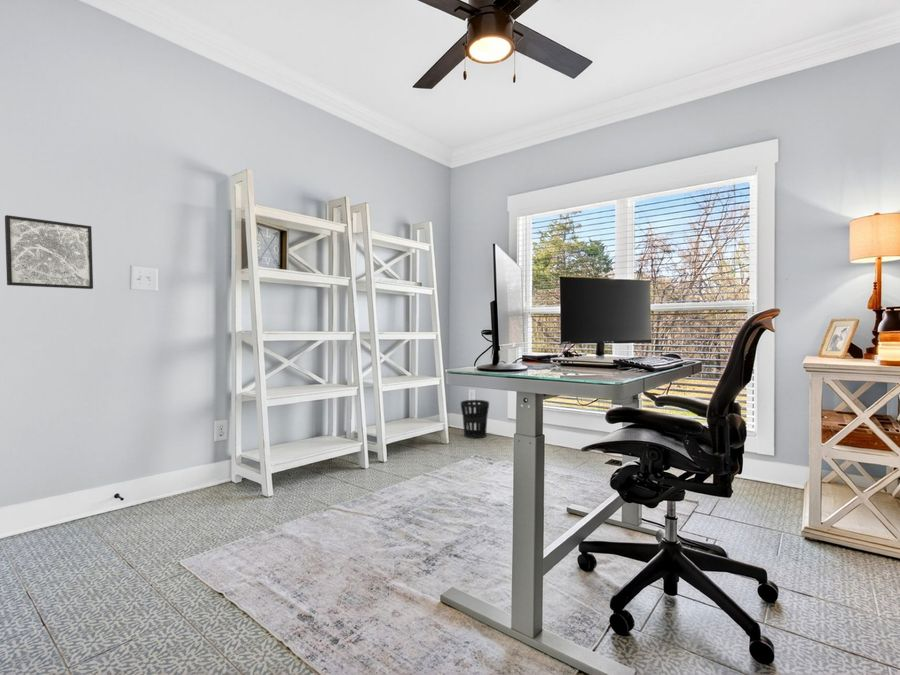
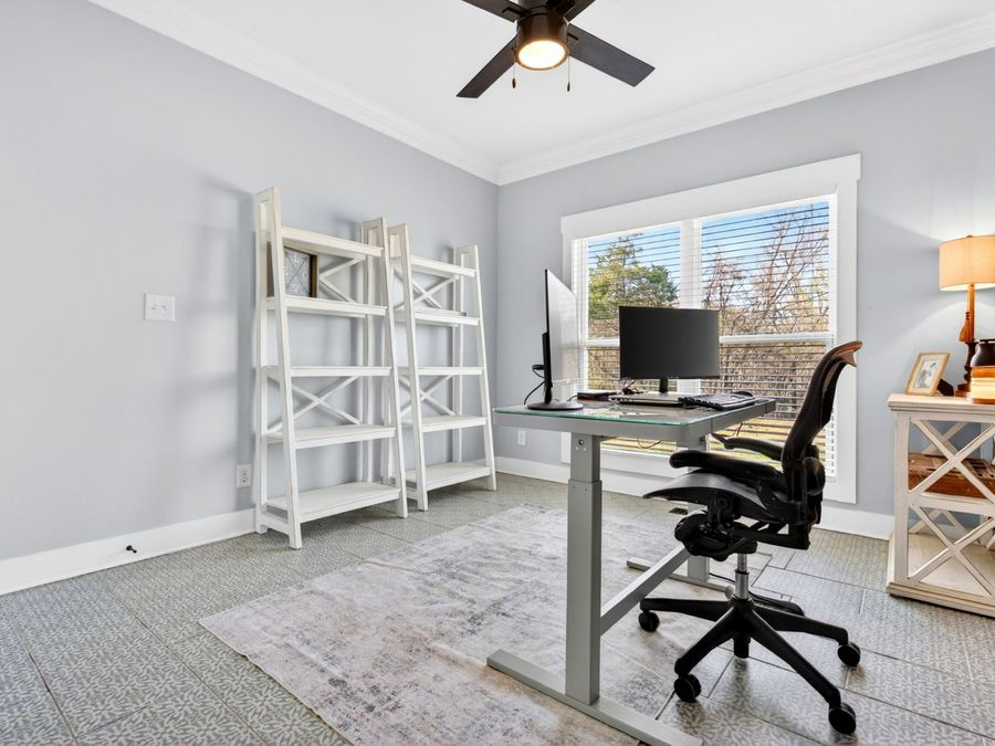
- wall art [4,214,94,290]
- wastebasket [460,399,490,439]
